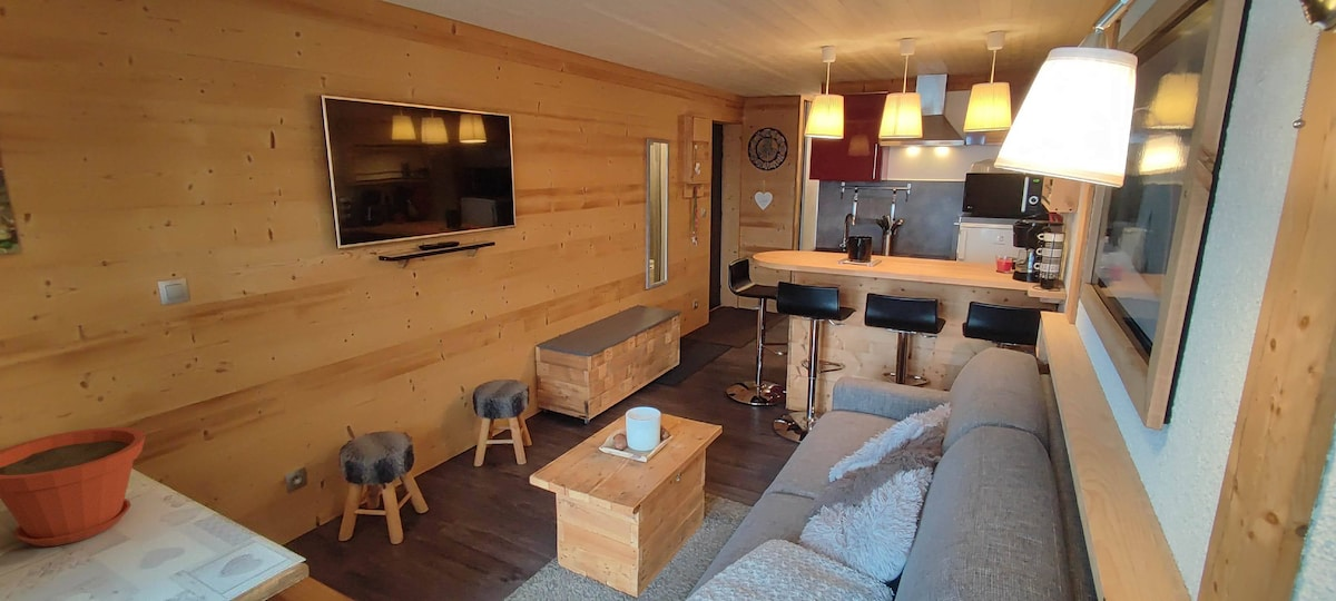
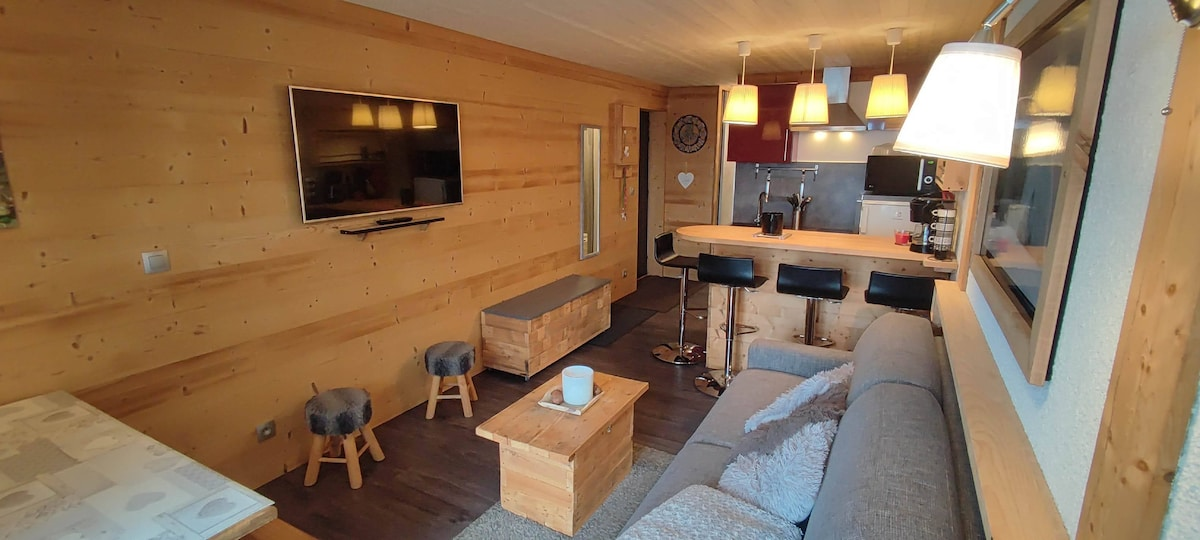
- plant pot [0,426,146,548]
